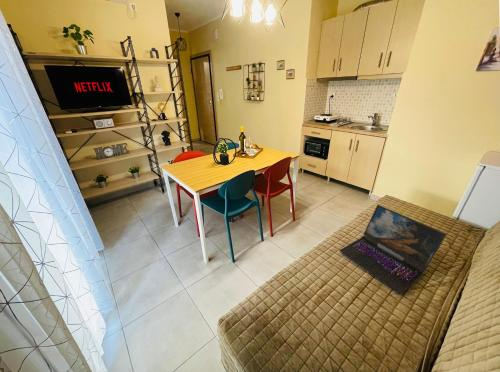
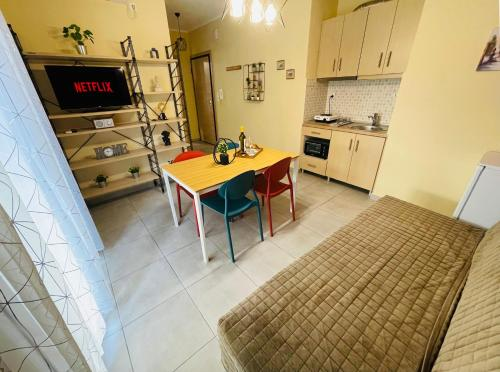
- laptop [338,204,447,295]
